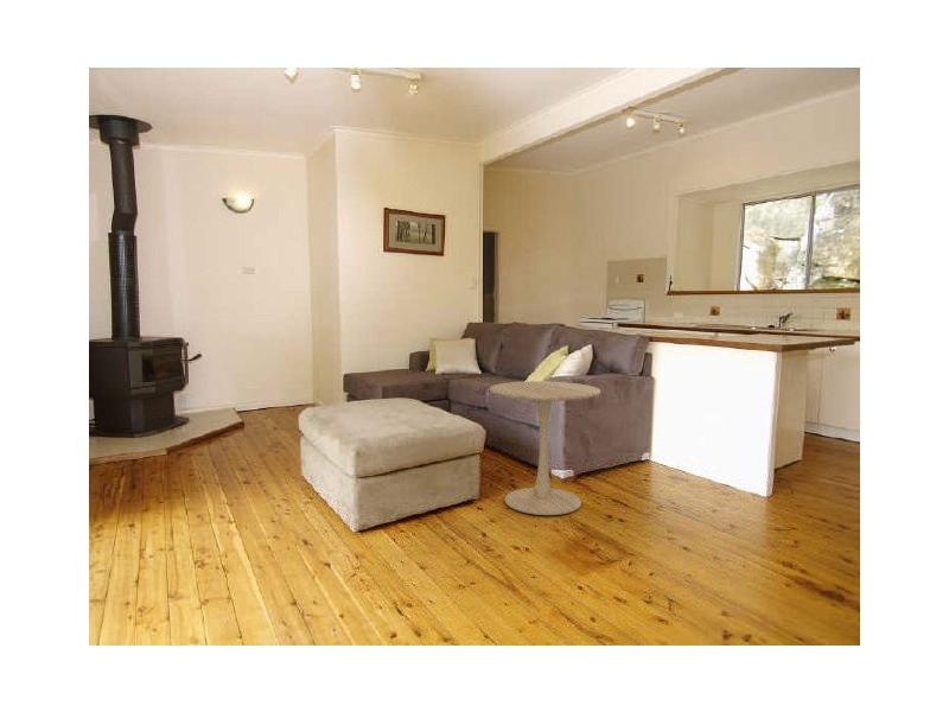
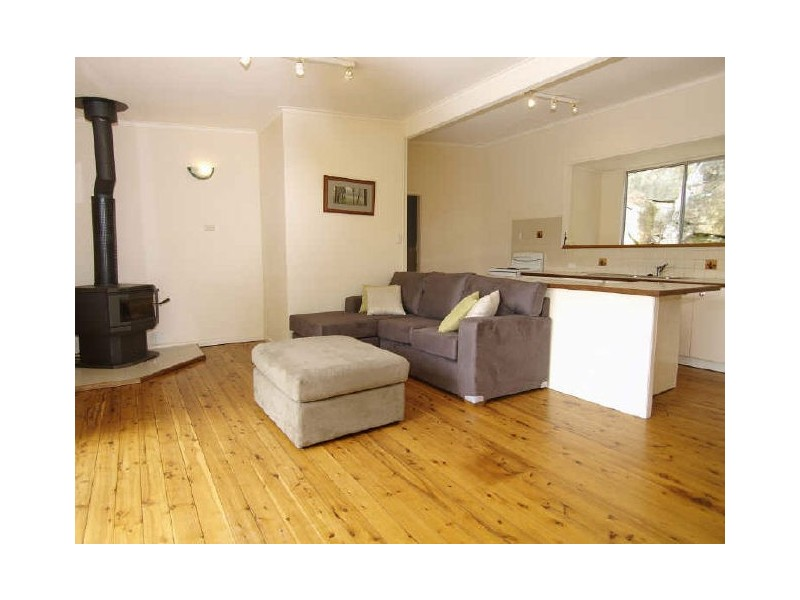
- side table [489,380,601,516]
